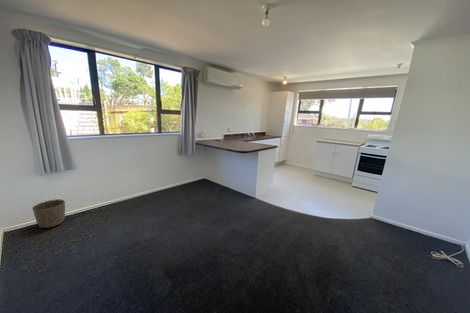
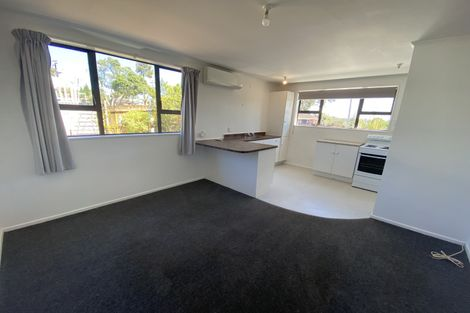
- waste basket [31,198,66,229]
